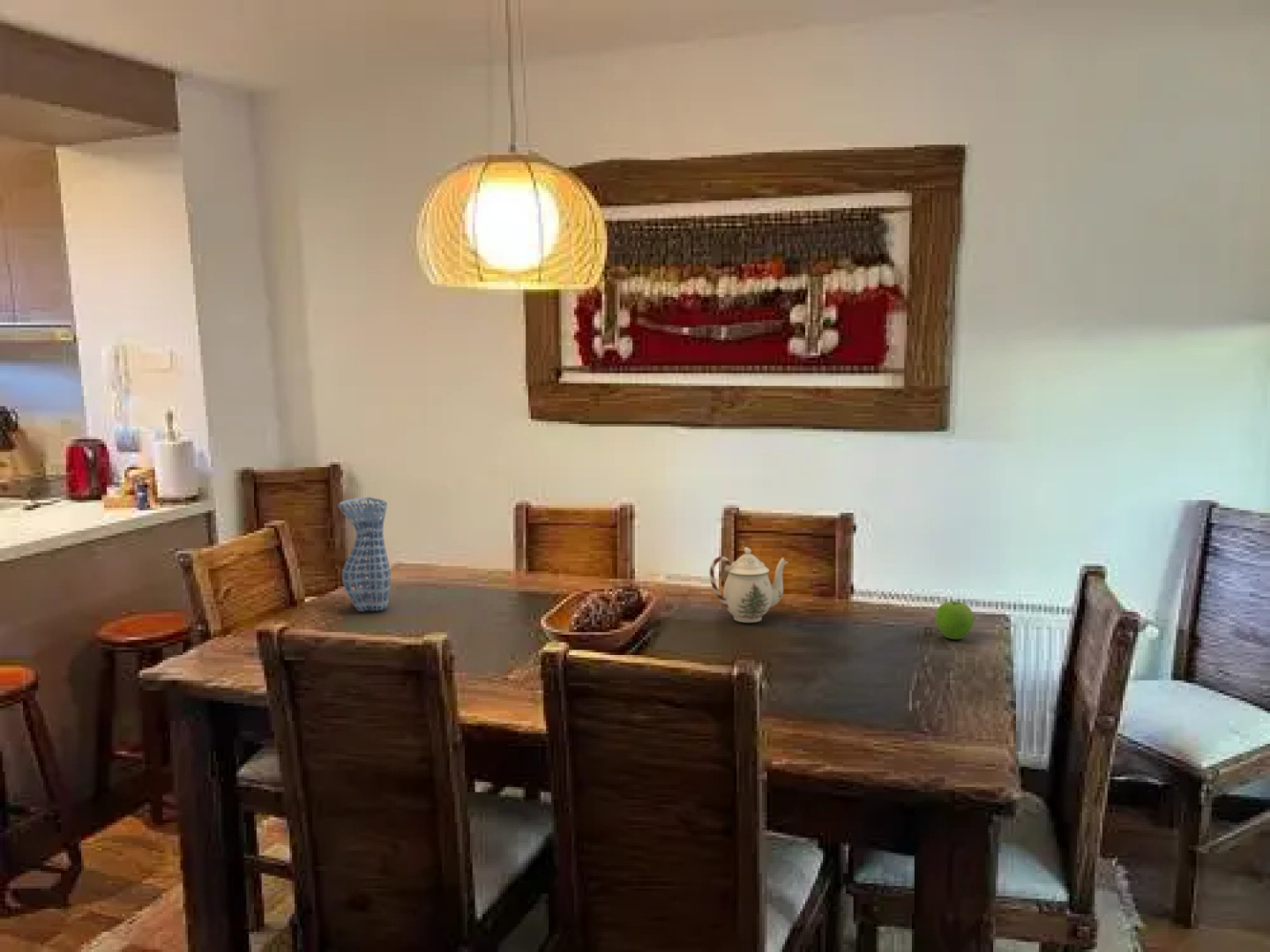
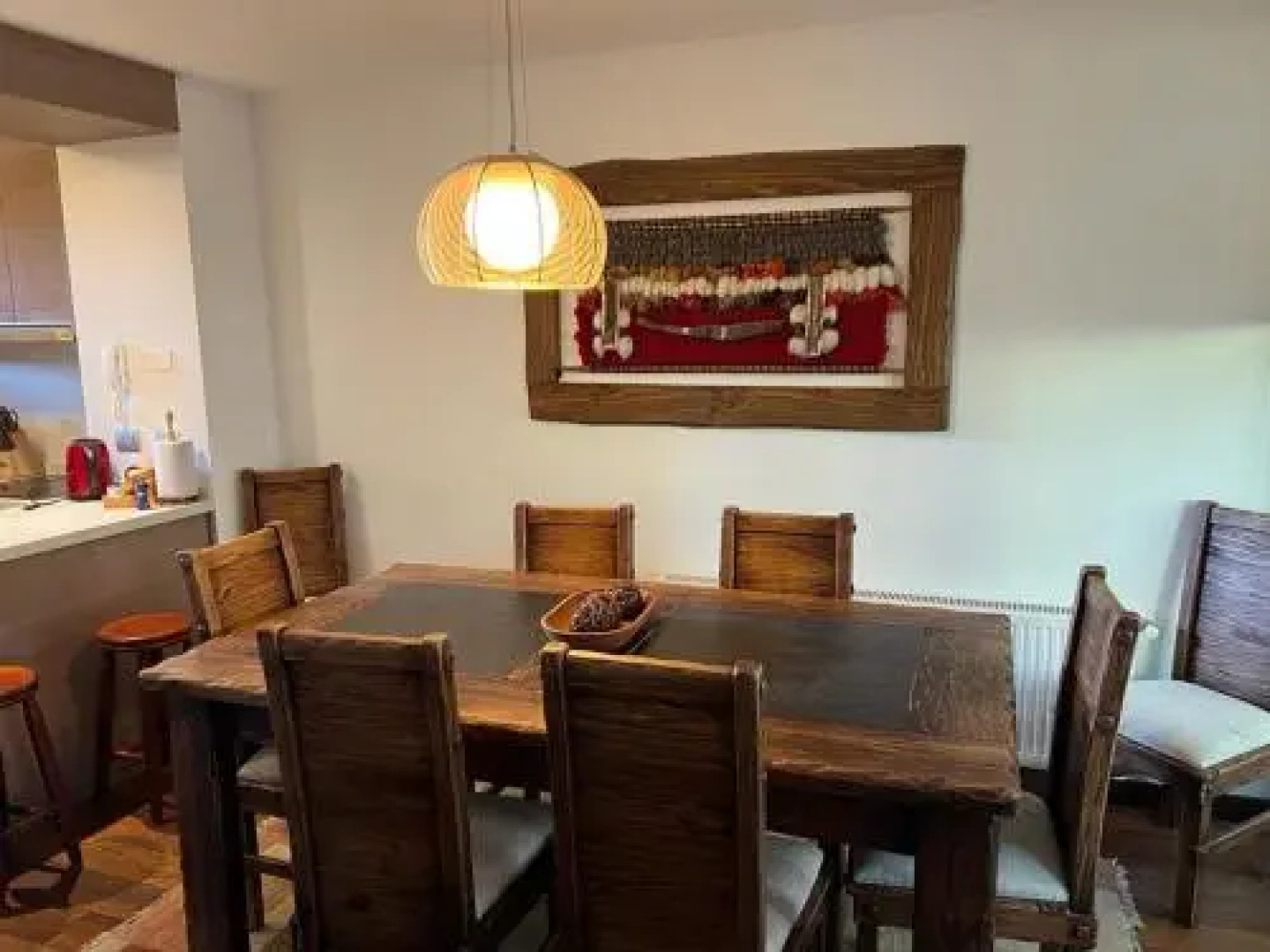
- vase [337,496,392,613]
- teapot [709,547,789,623]
- fruit [934,600,975,640]
